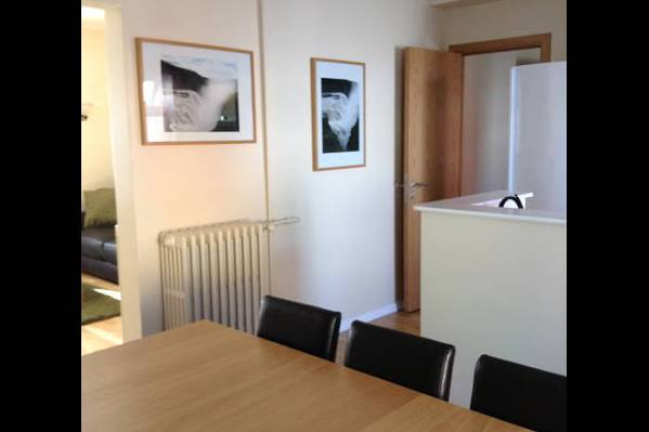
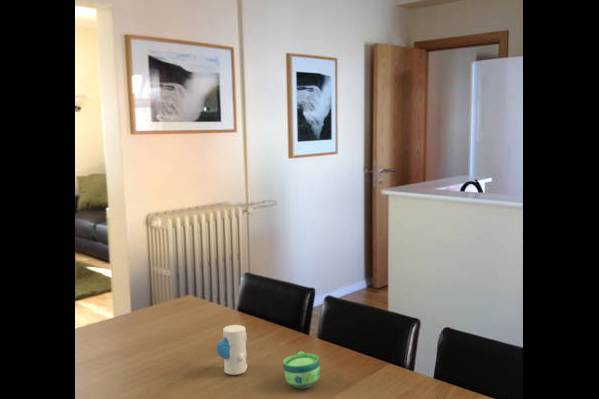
+ cup [282,351,321,390]
+ toy [215,324,248,376]
